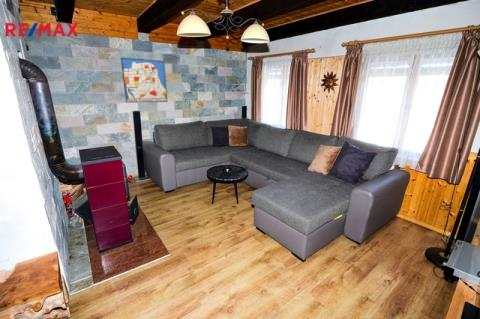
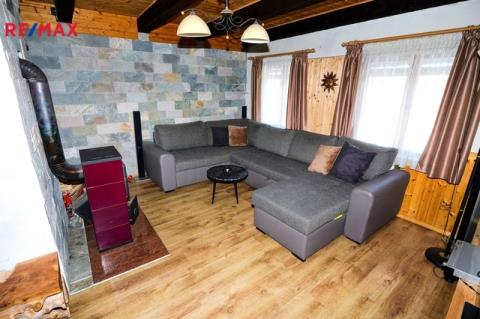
- wall art [120,57,168,103]
